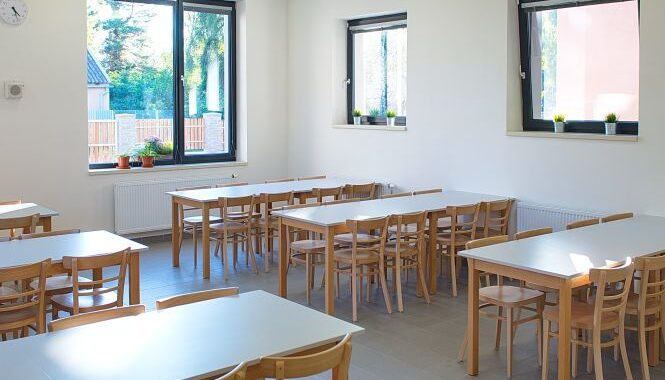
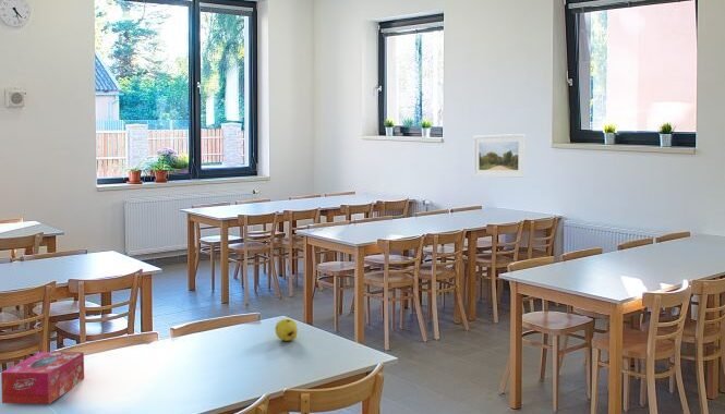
+ tissue box [0,351,85,405]
+ fruit [274,318,299,342]
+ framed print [472,133,527,179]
